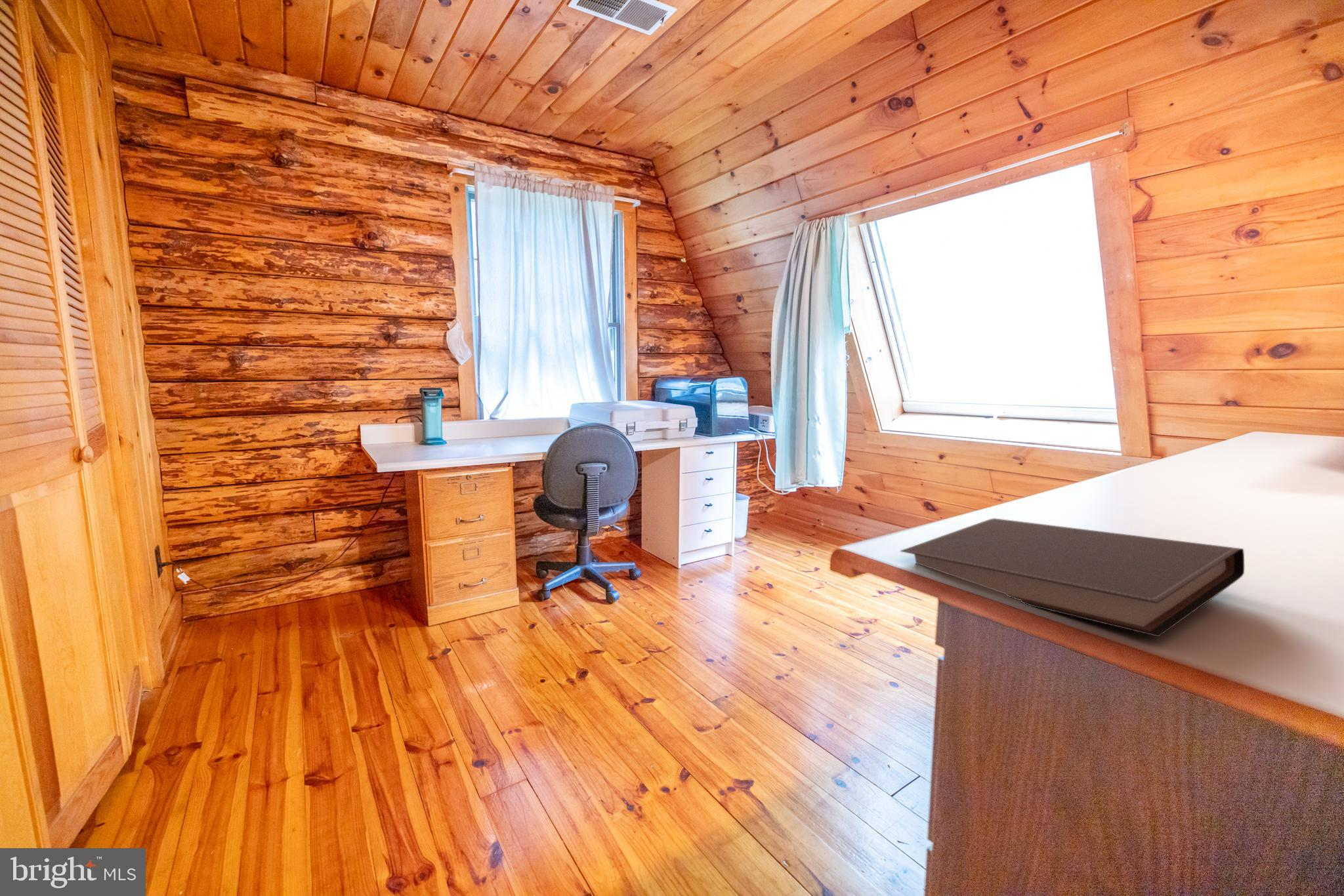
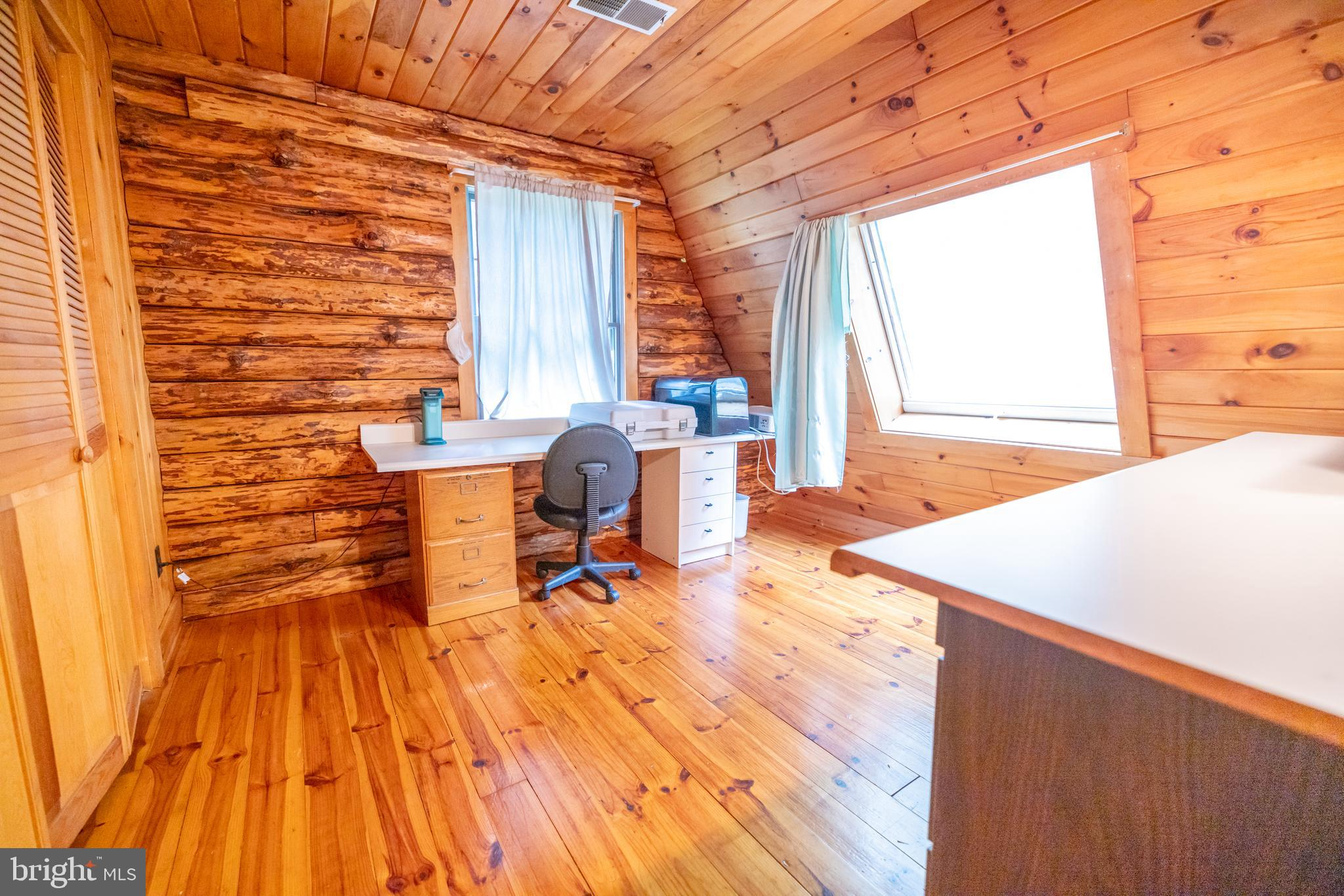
- notebook [900,518,1245,638]
